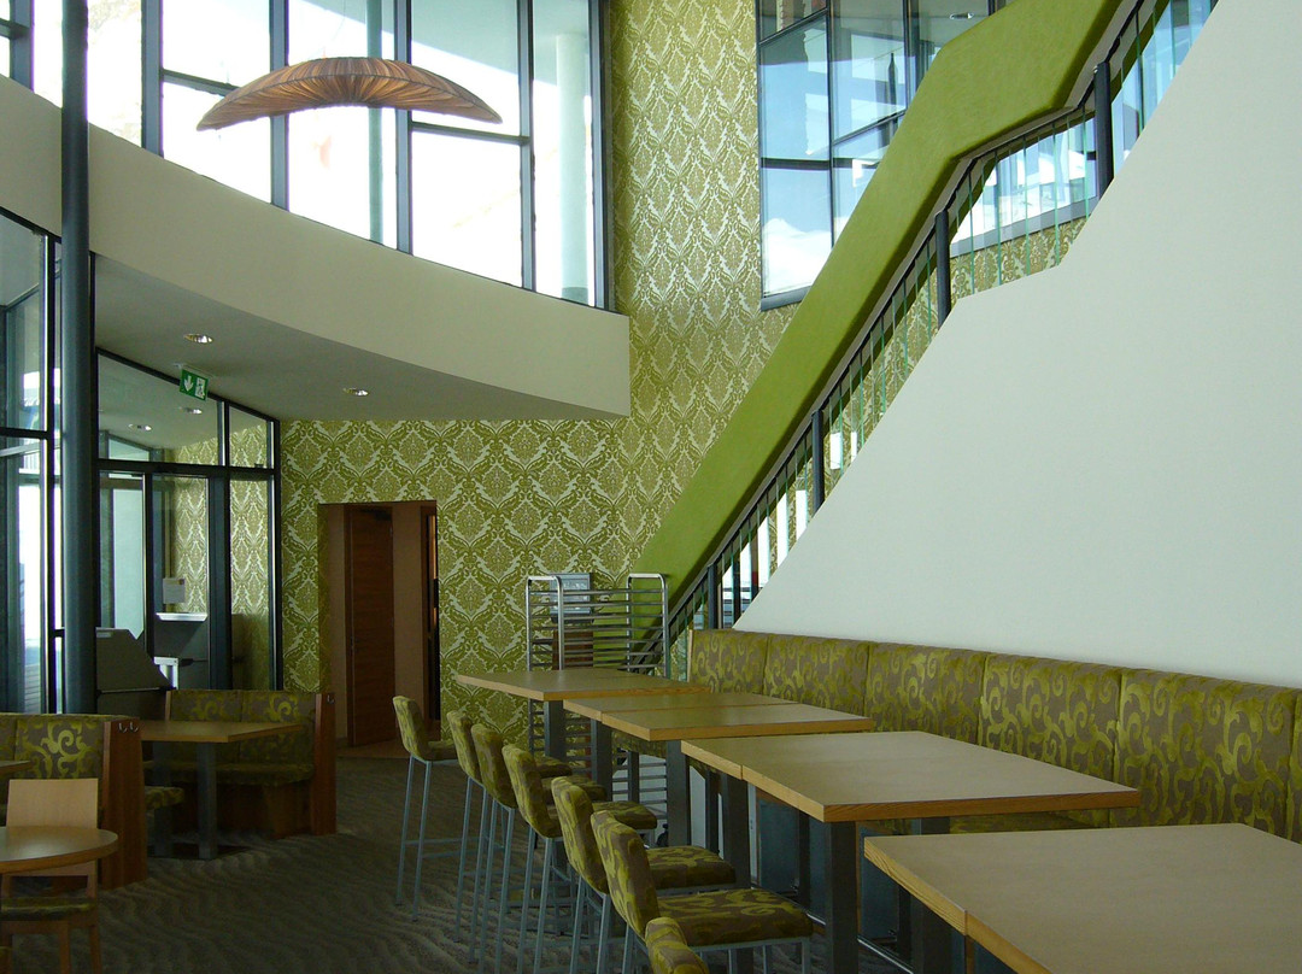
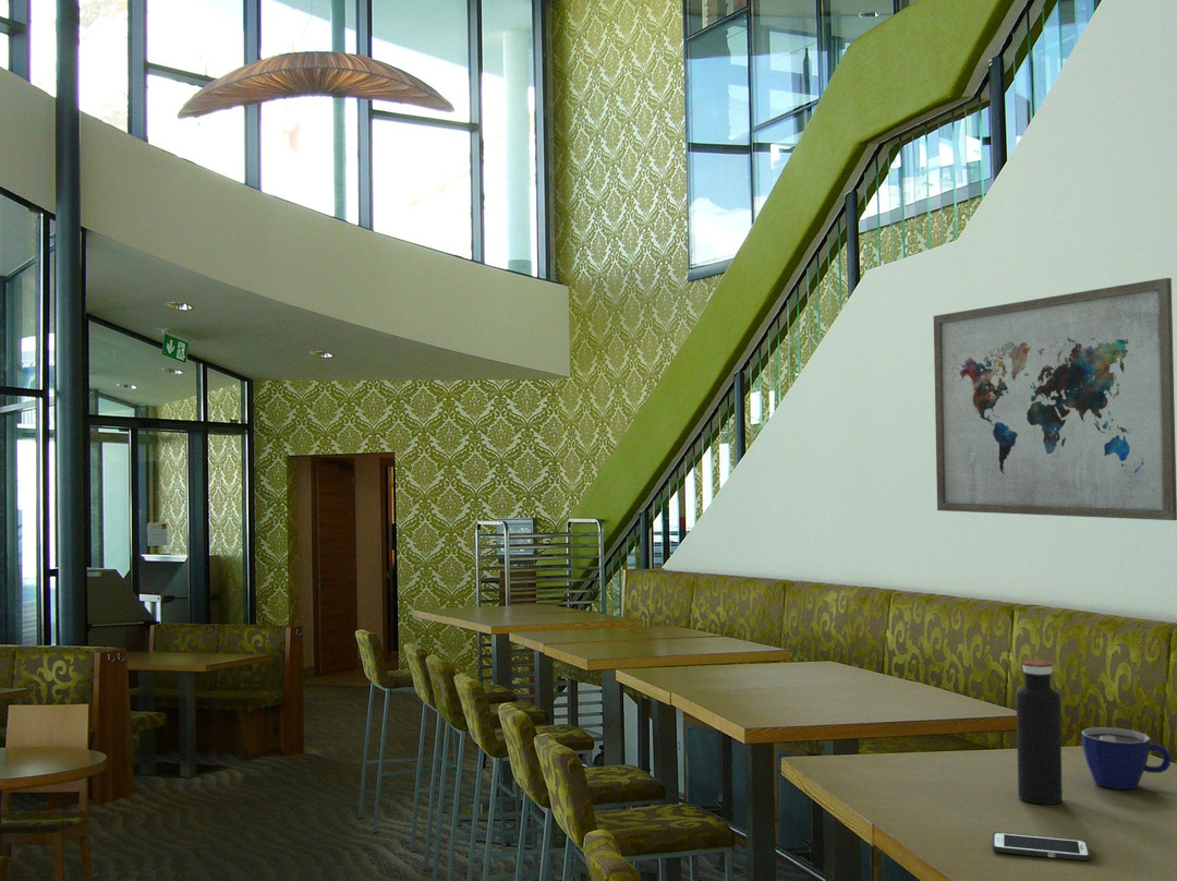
+ water bottle [1016,659,1064,806]
+ cup [1080,726,1173,791]
+ cell phone [992,831,1091,861]
+ wall art [933,277,1177,521]
